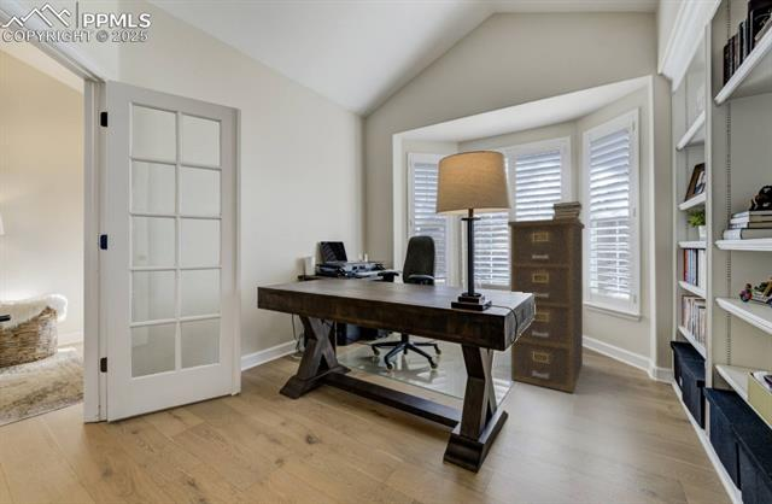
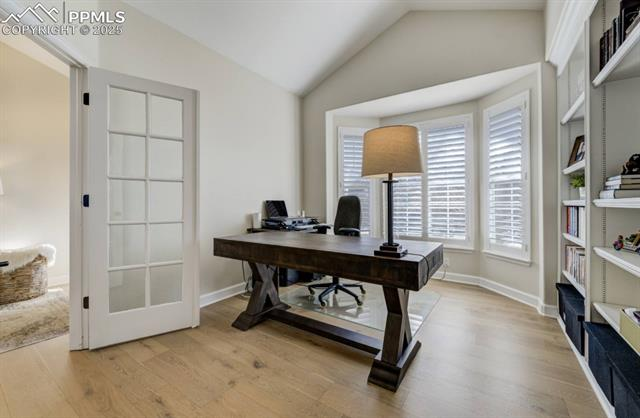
- book stack [550,200,584,222]
- filing cabinet [507,218,586,393]
